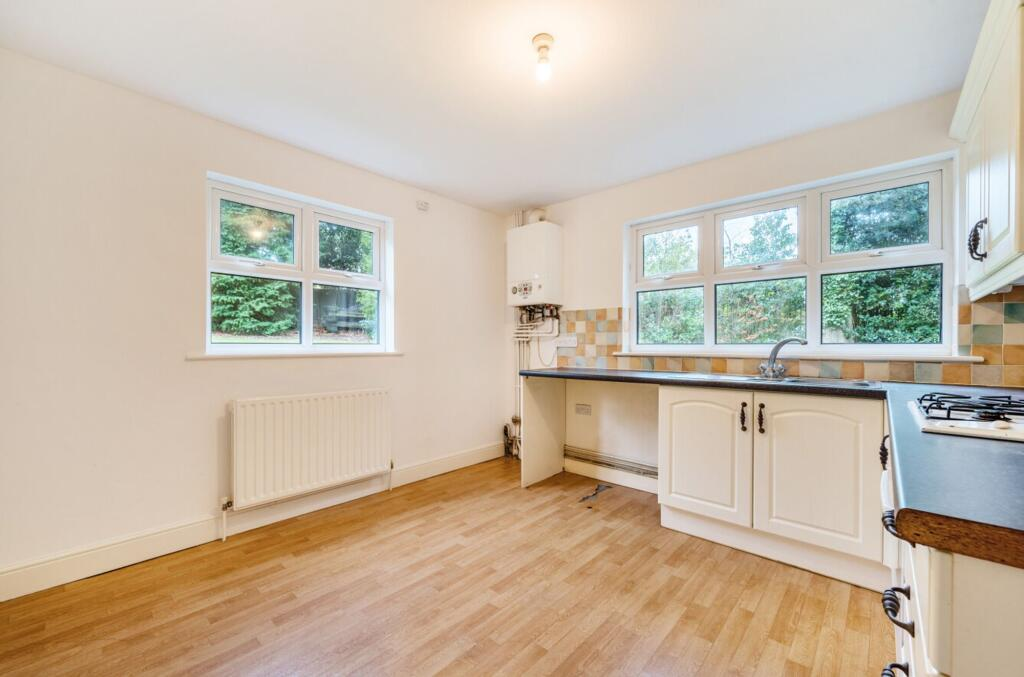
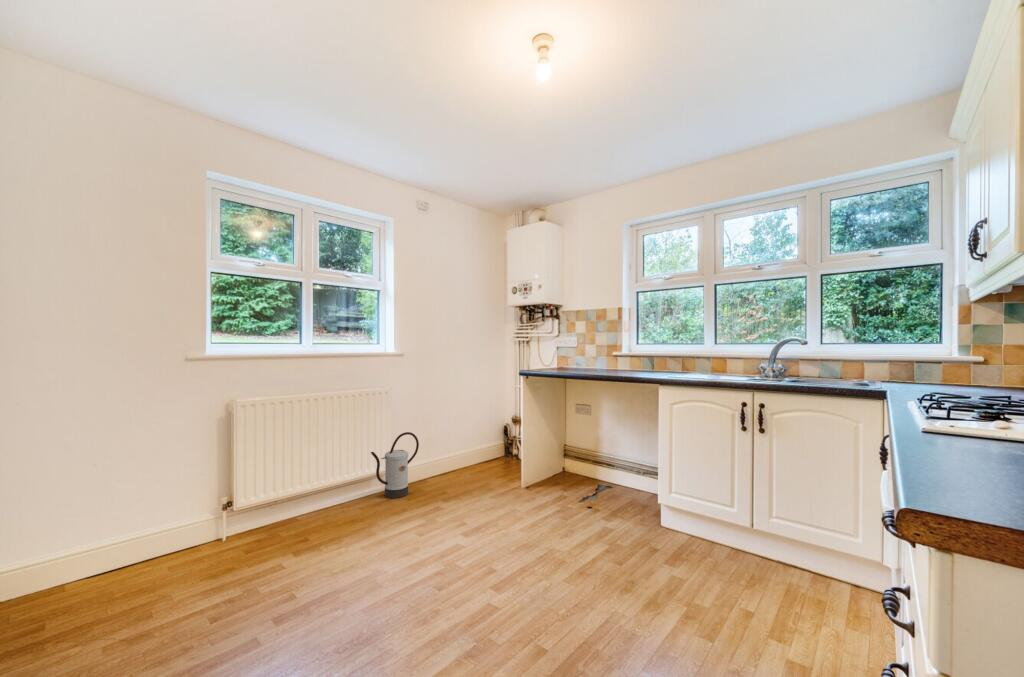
+ watering can [370,431,420,499]
